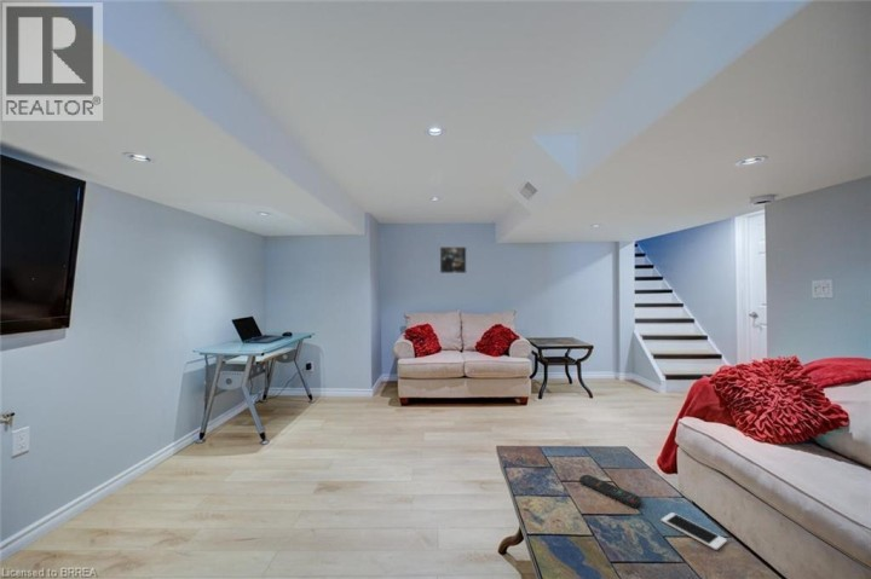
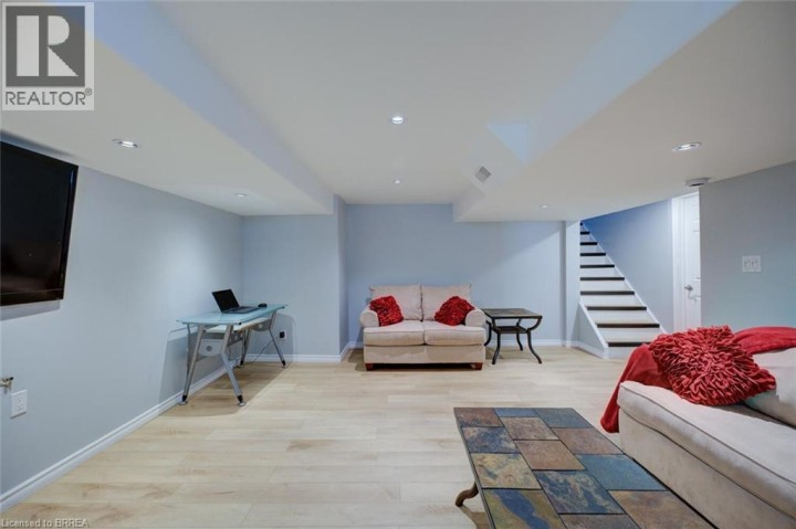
- remote control [578,474,642,509]
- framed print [439,245,467,274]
- cell phone [661,511,728,551]
